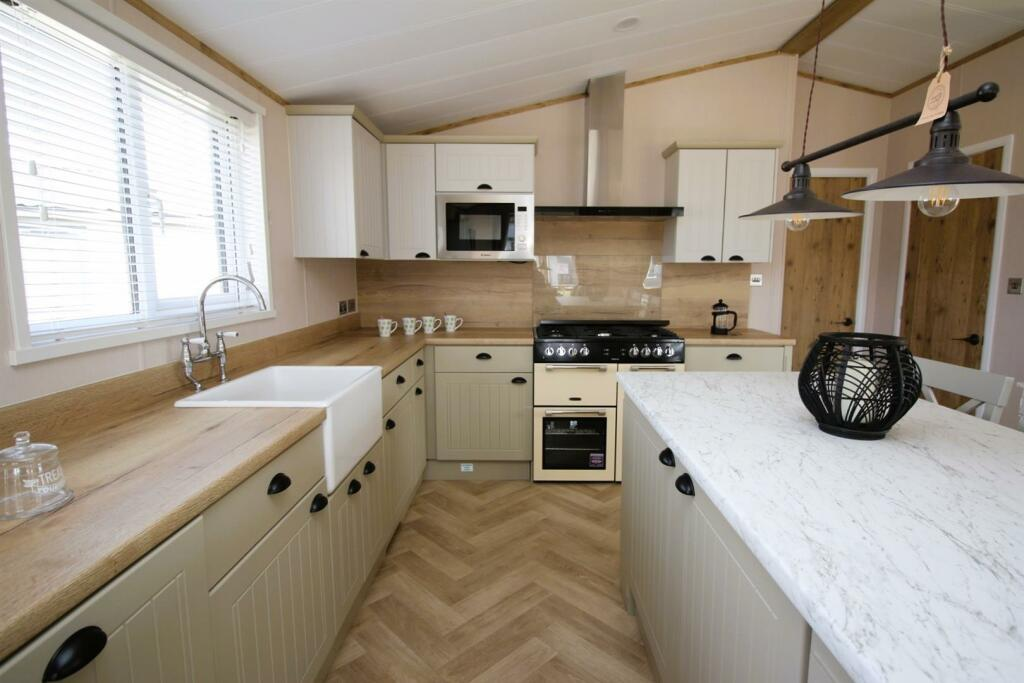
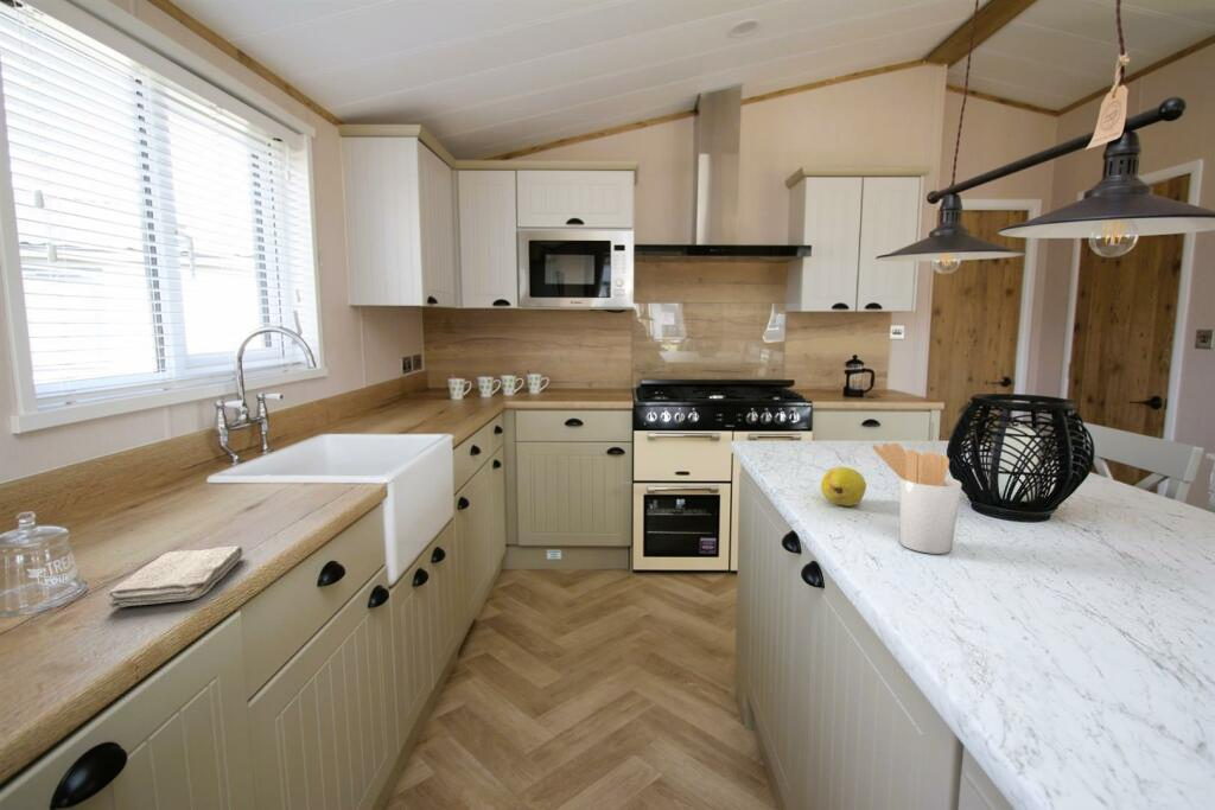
+ washcloth [107,546,244,608]
+ fruit [820,466,867,508]
+ utensil holder [871,442,963,555]
